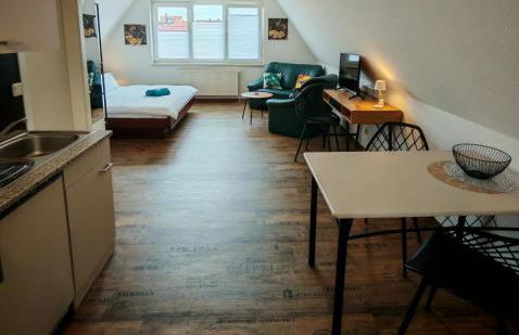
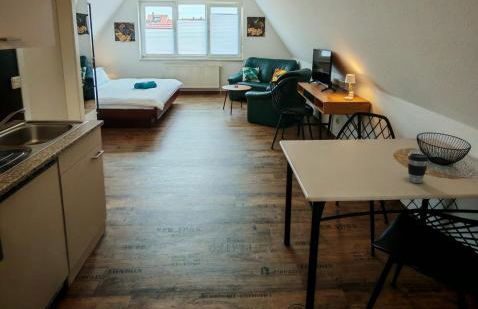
+ coffee cup [407,153,430,184]
